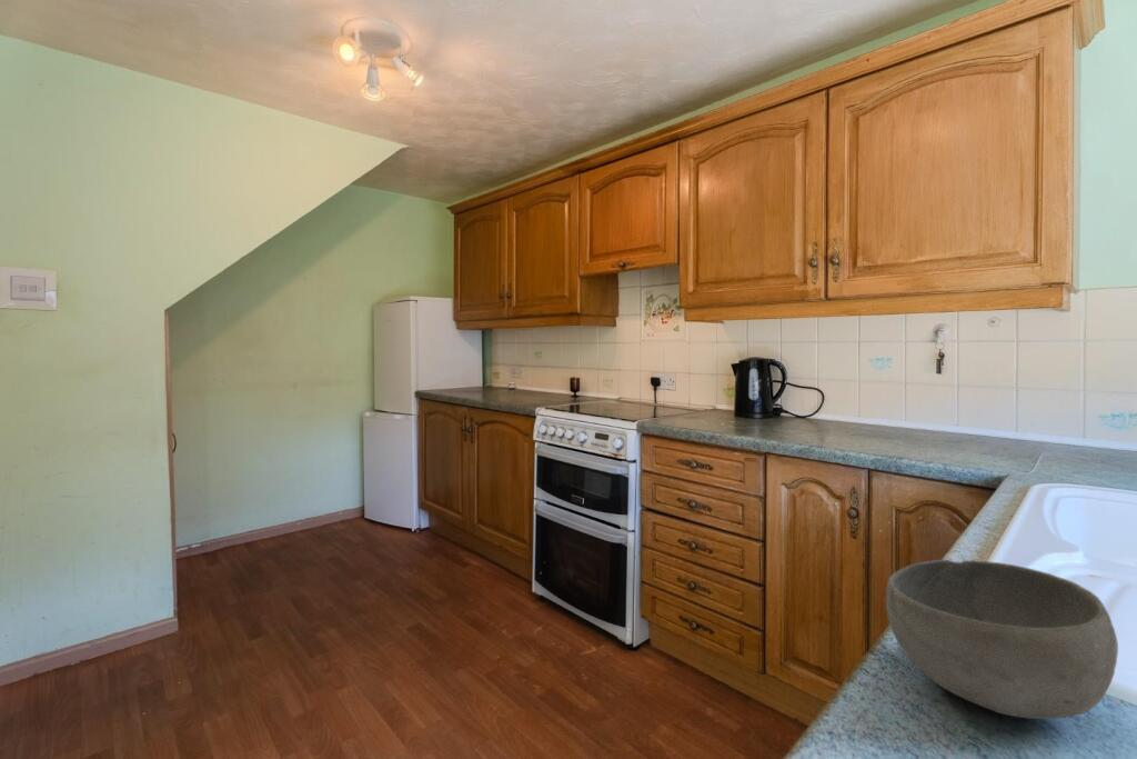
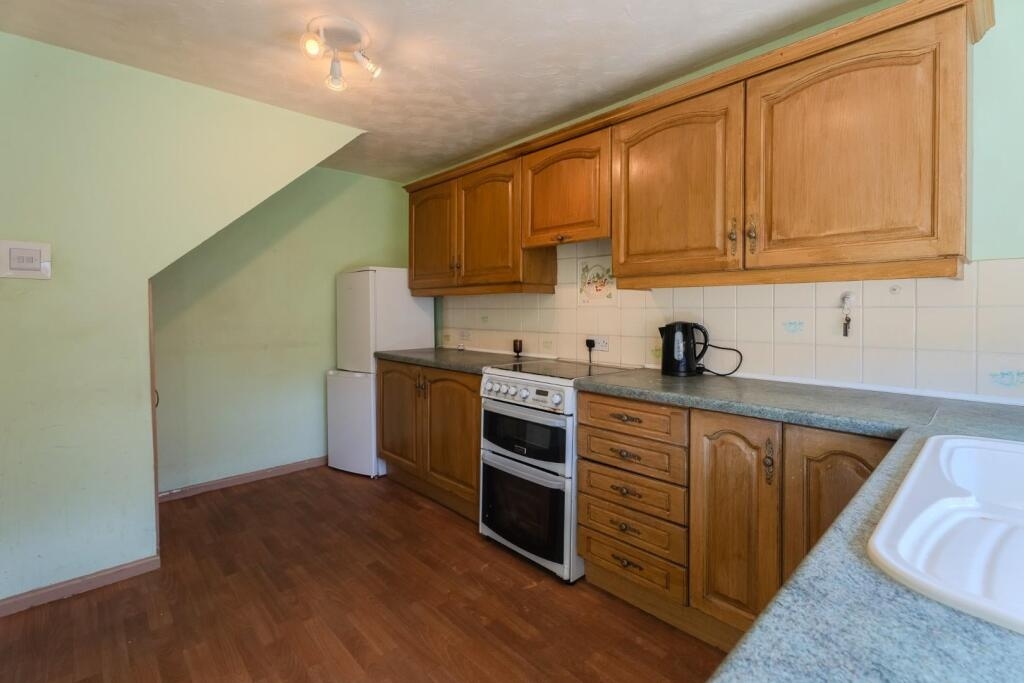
- bowl [885,559,1119,720]
